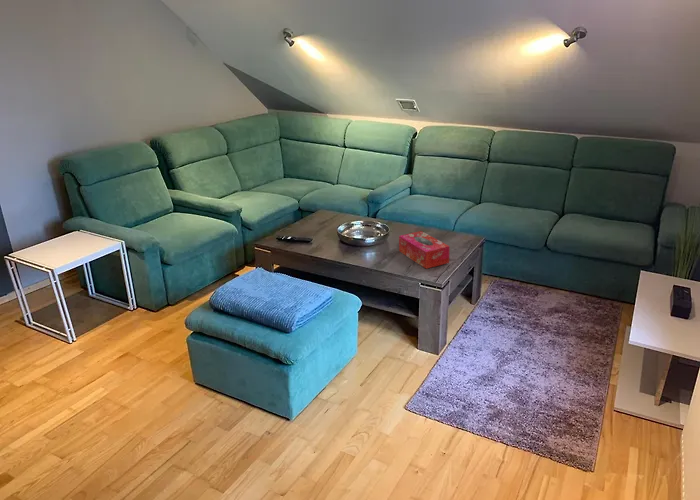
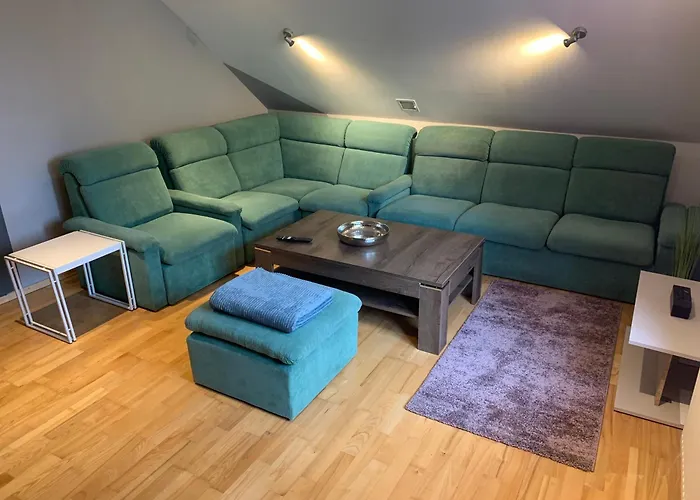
- tissue box [398,230,451,270]
